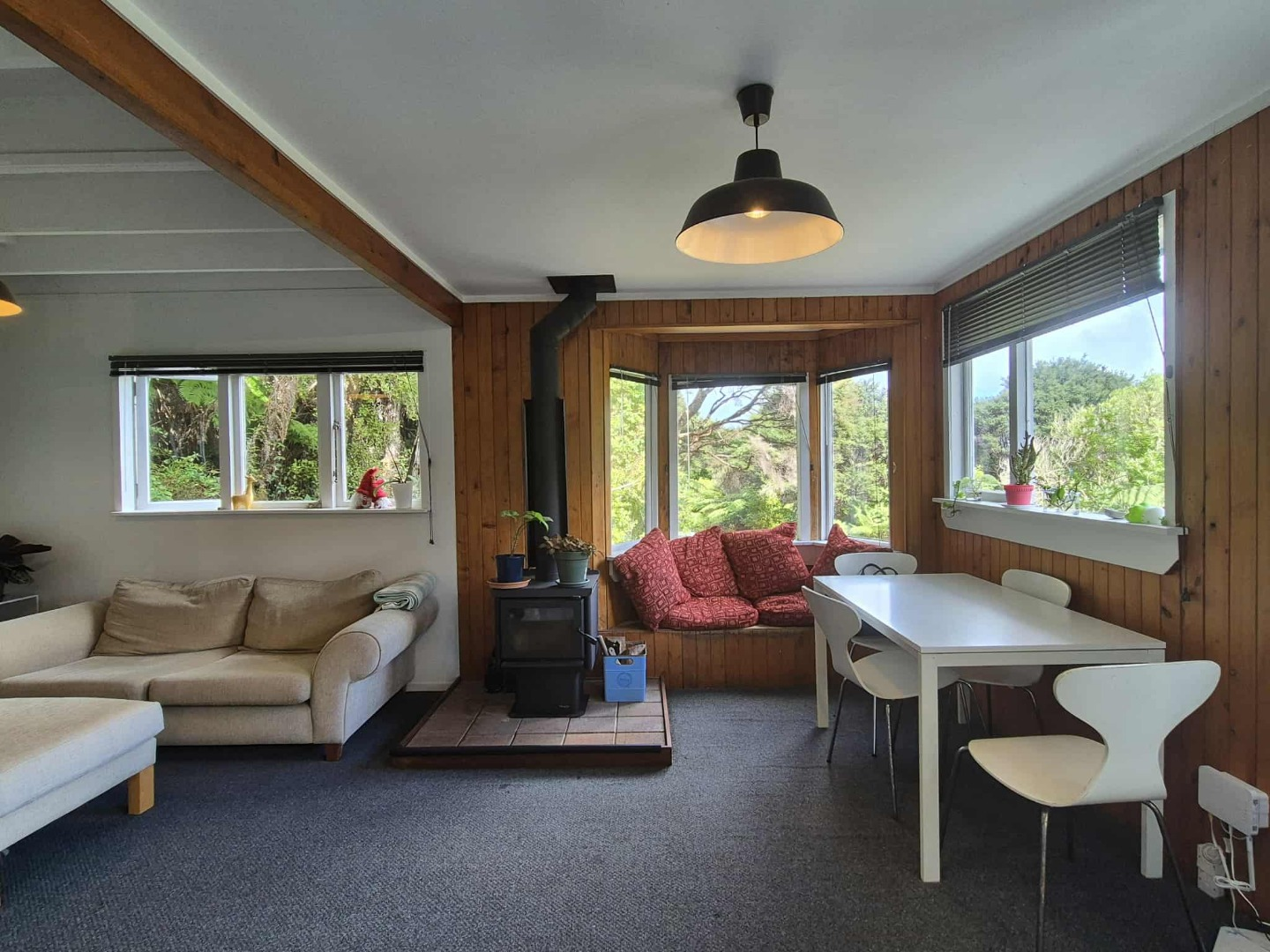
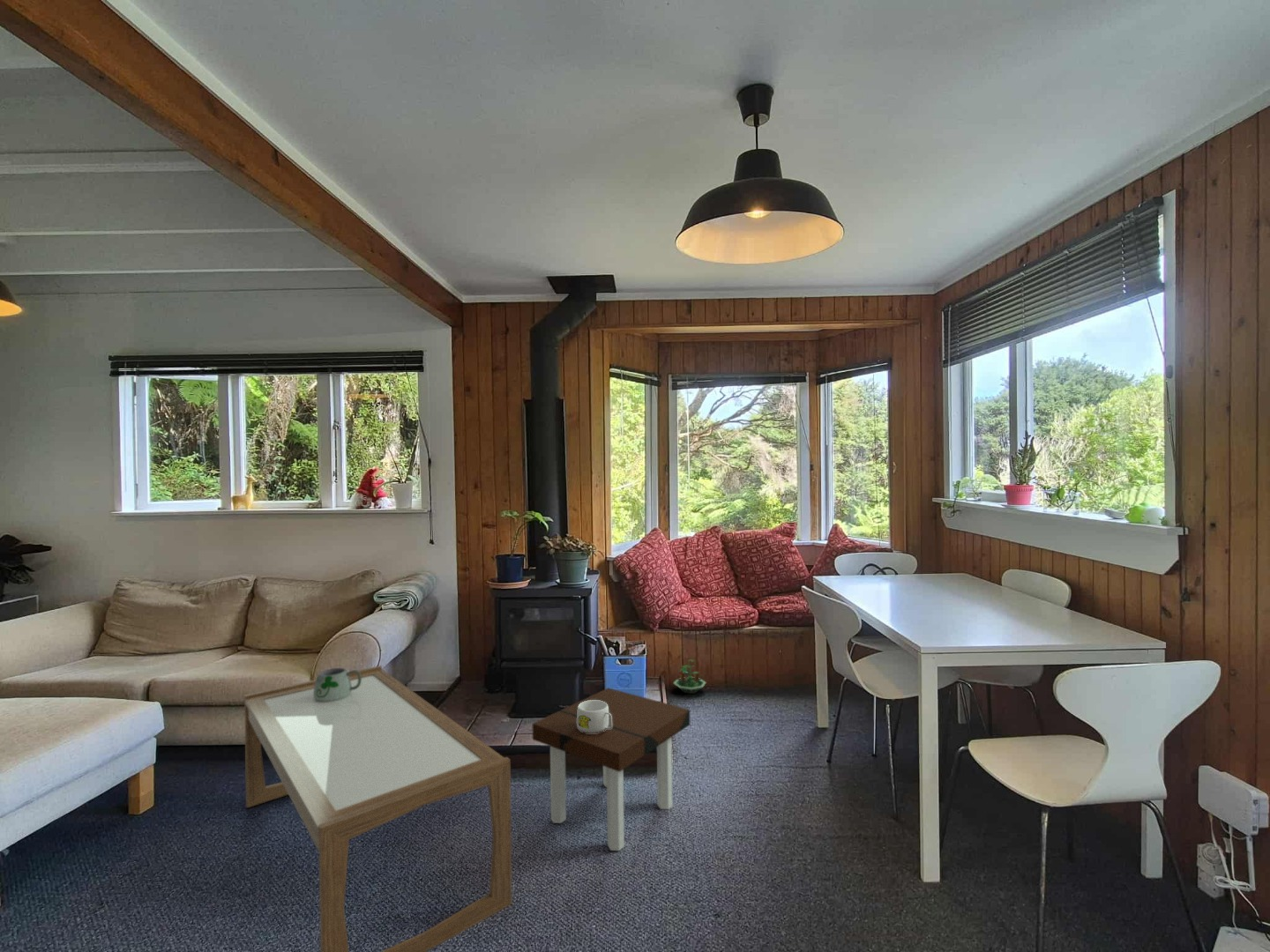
+ mug [577,700,612,733]
+ side table [532,687,691,852]
+ coffee table [243,665,513,952]
+ mug [314,667,362,704]
+ terrarium [673,658,707,695]
